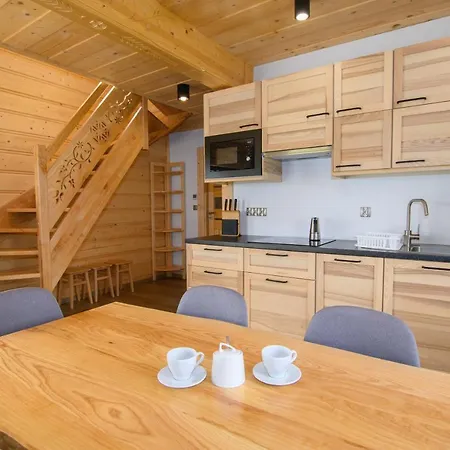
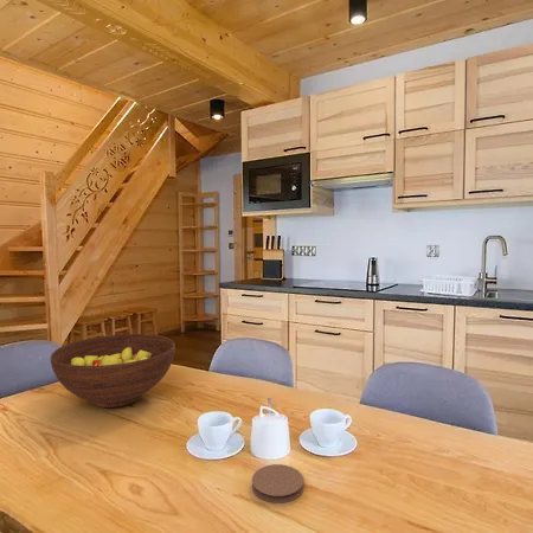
+ coaster [251,463,304,505]
+ fruit bowl [50,333,176,409]
